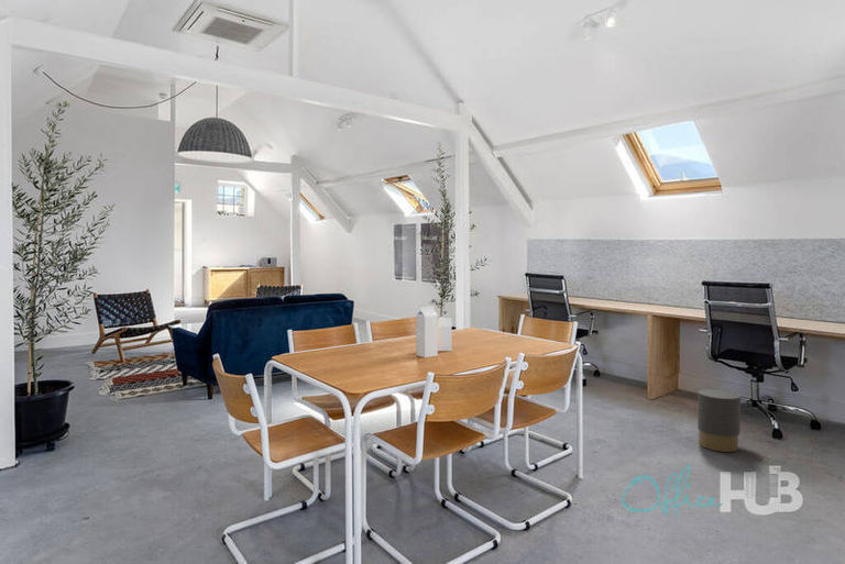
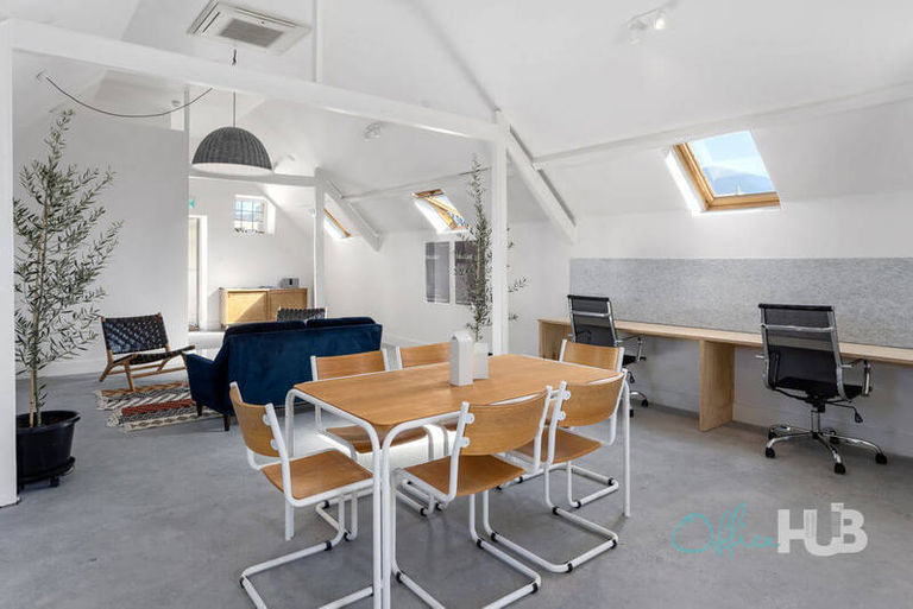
- trash can [696,388,748,453]
